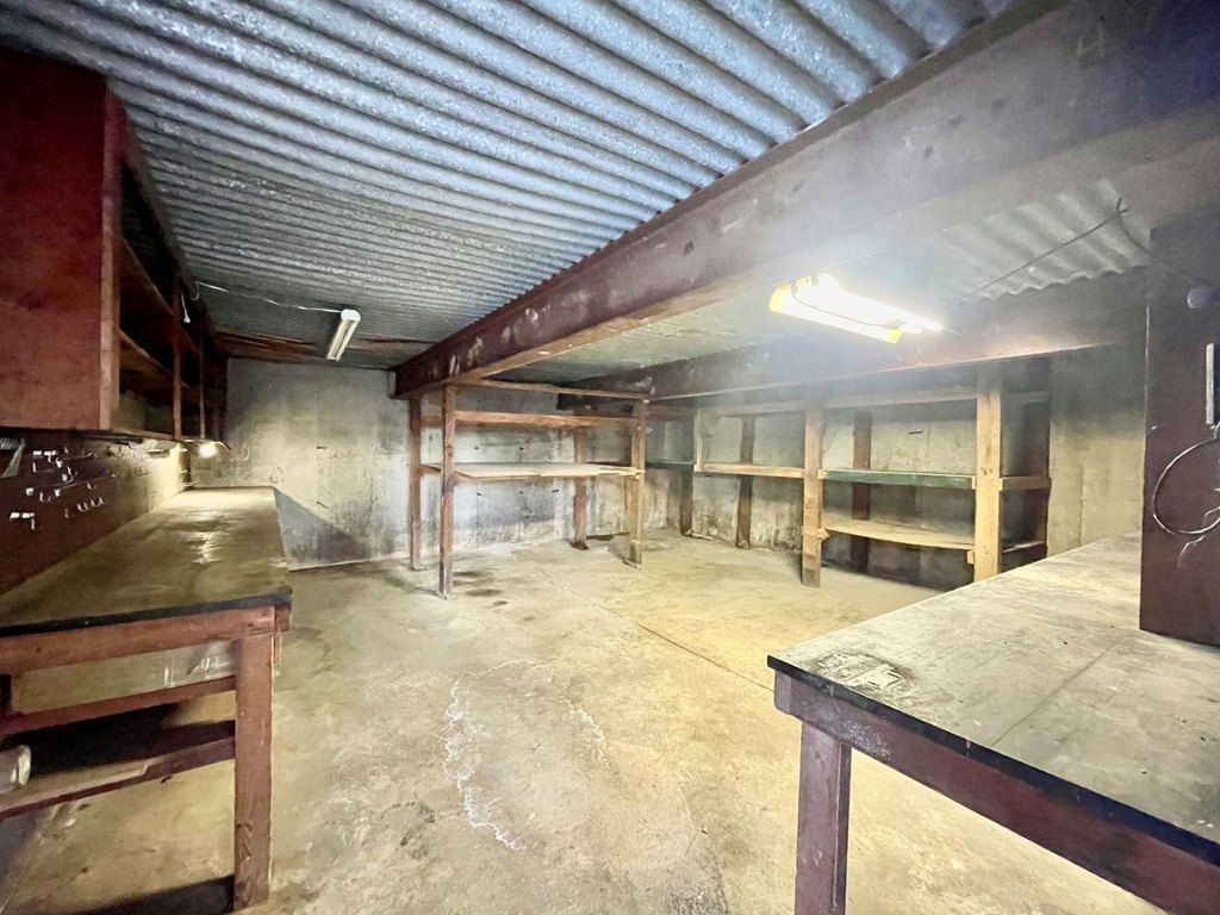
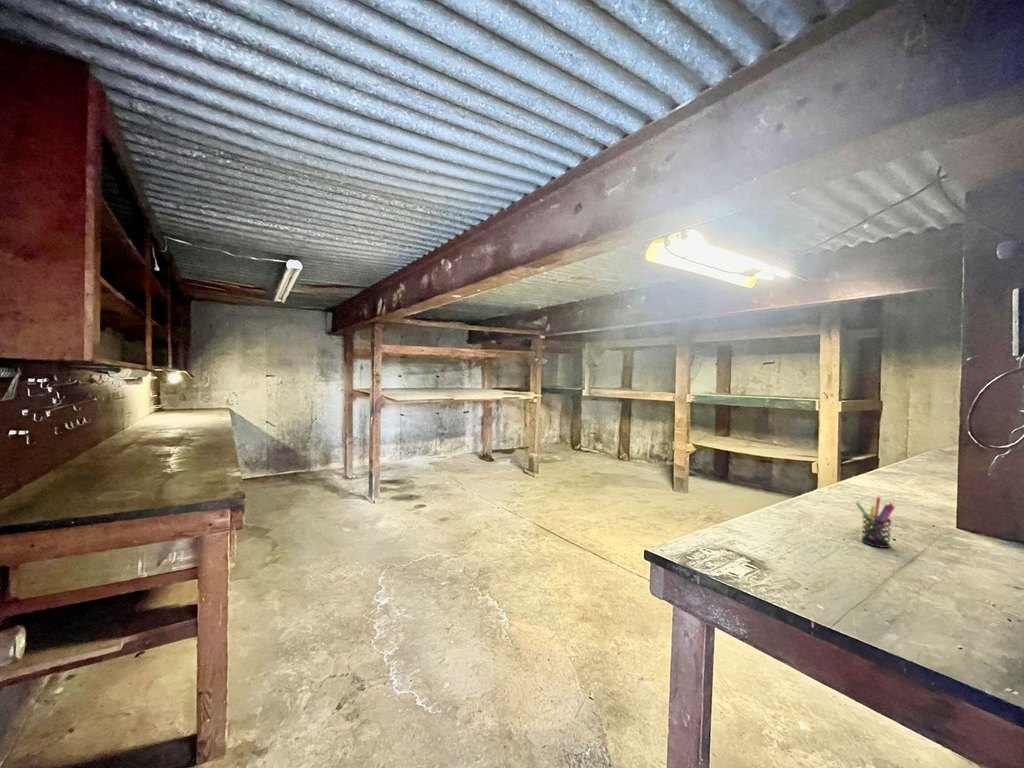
+ pen holder [855,496,896,549]
